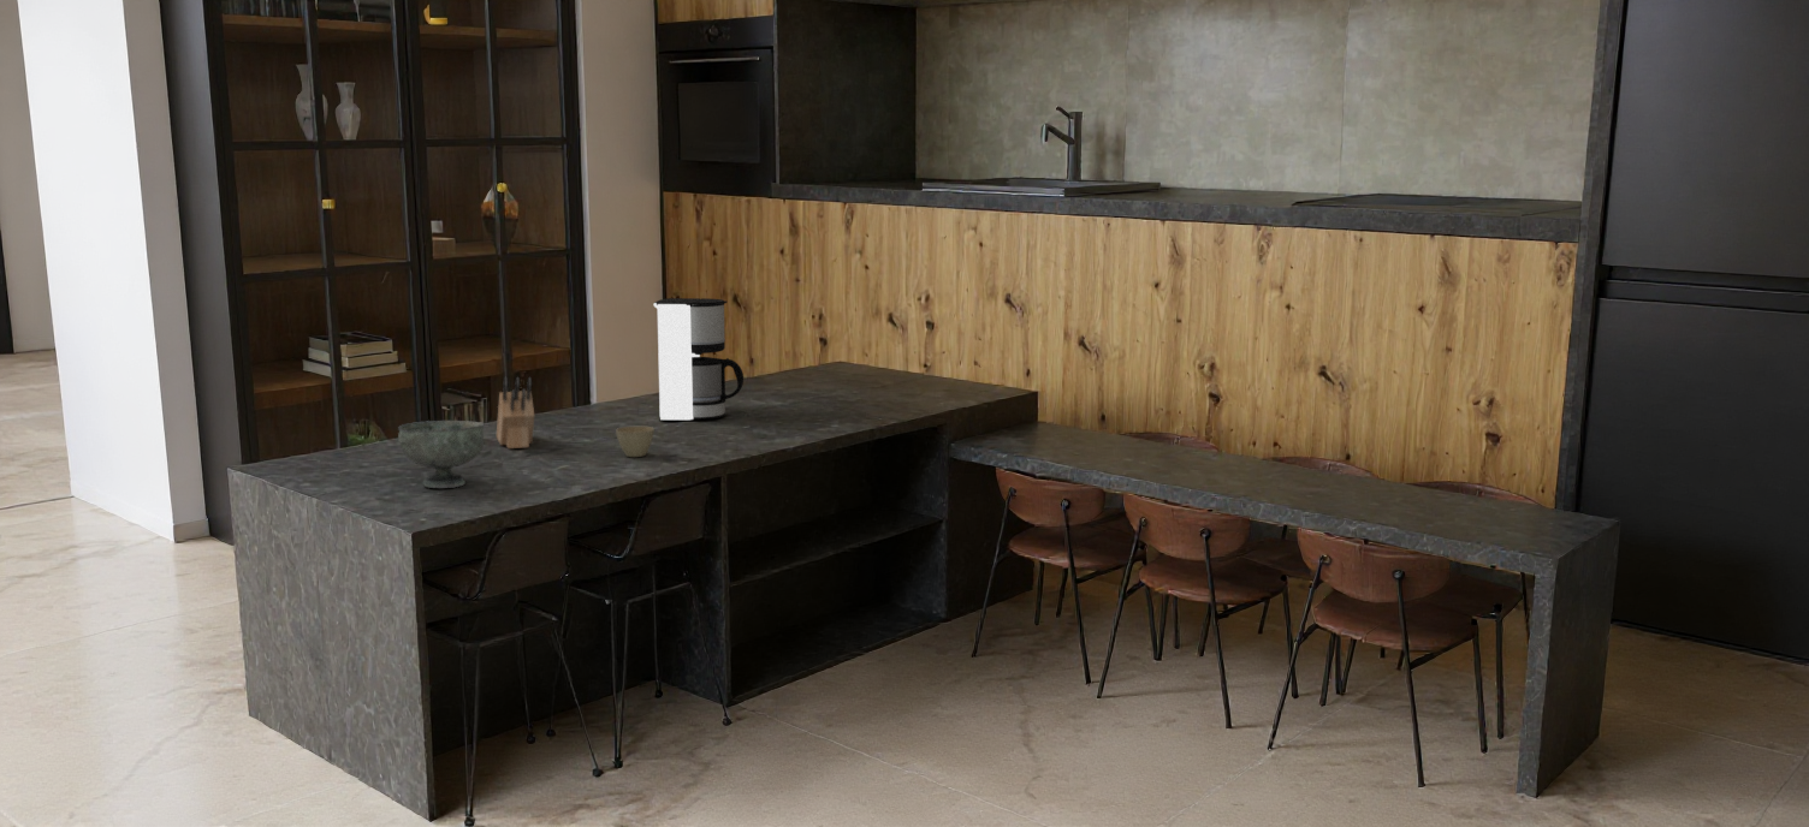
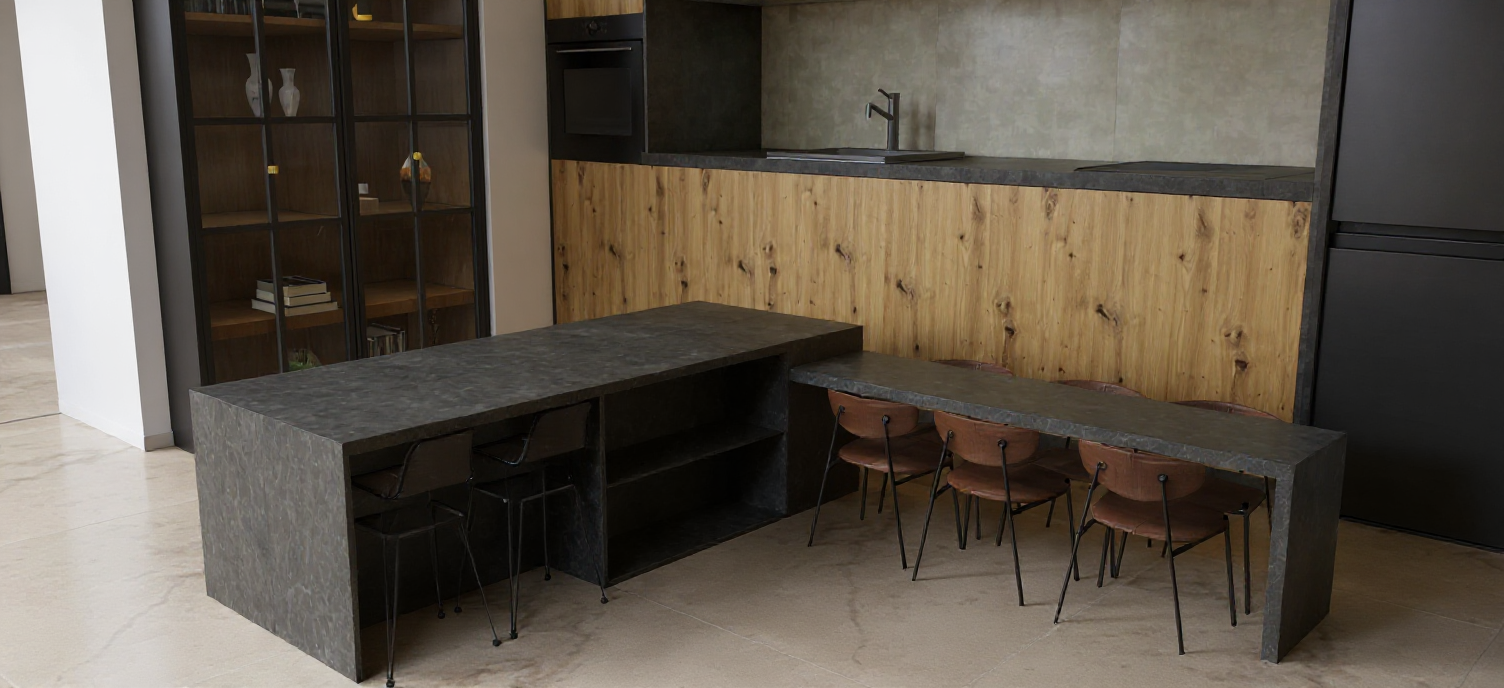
- flower pot [615,426,656,458]
- bowl [397,420,485,489]
- coffee maker [653,297,745,422]
- knife block [496,376,535,450]
